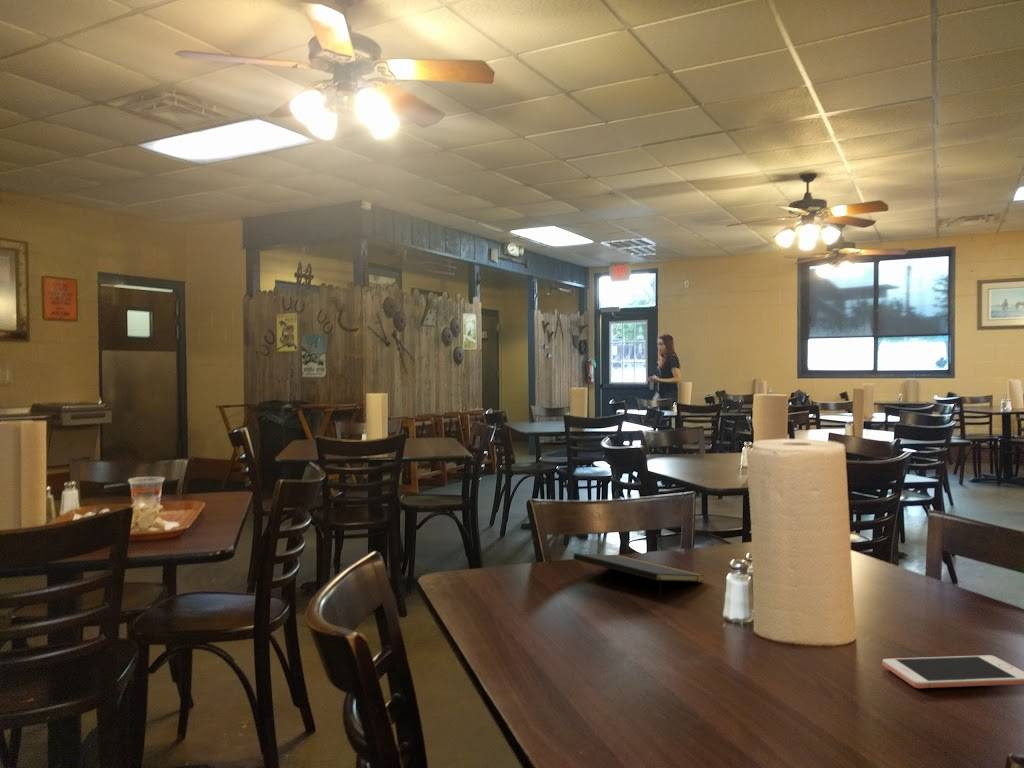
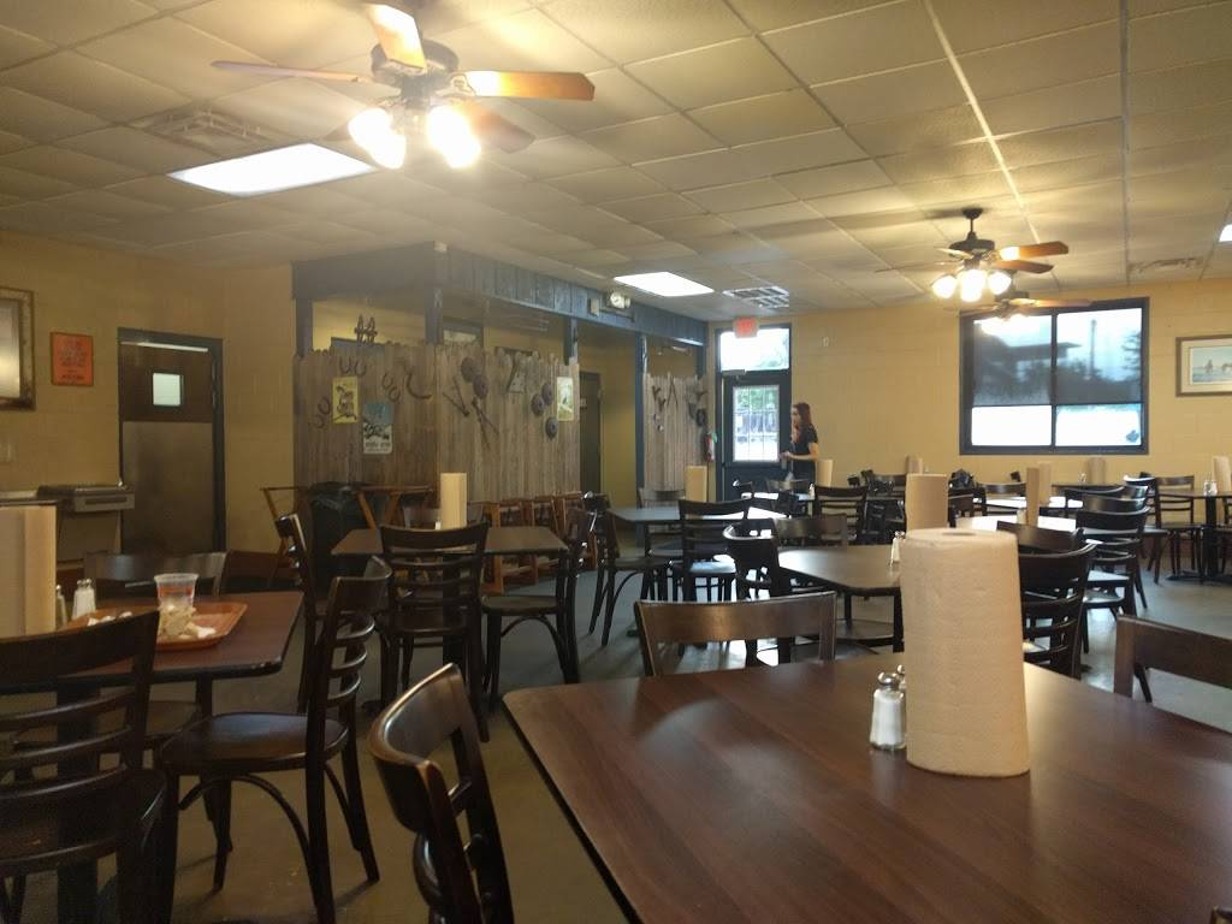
- notepad [572,552,705,598]
- cell phone [882,654,1024,689]
